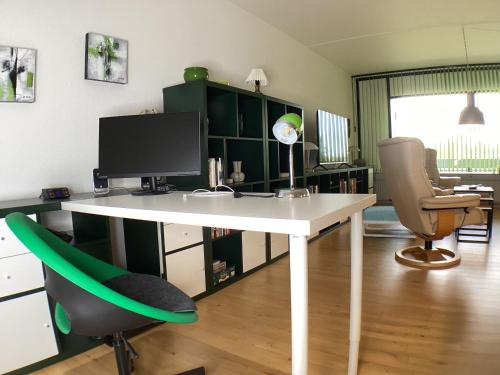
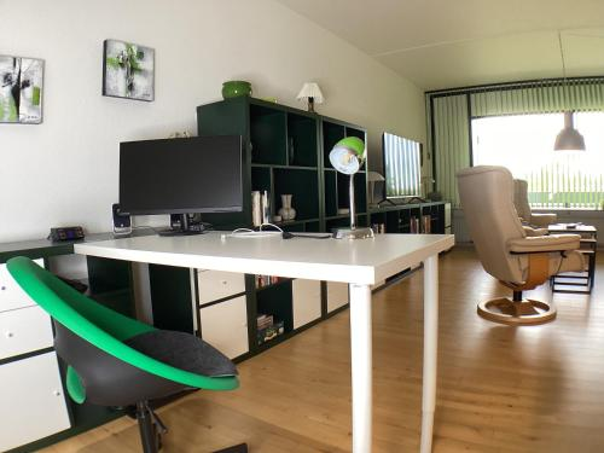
- footstool [362,205,417,239]
